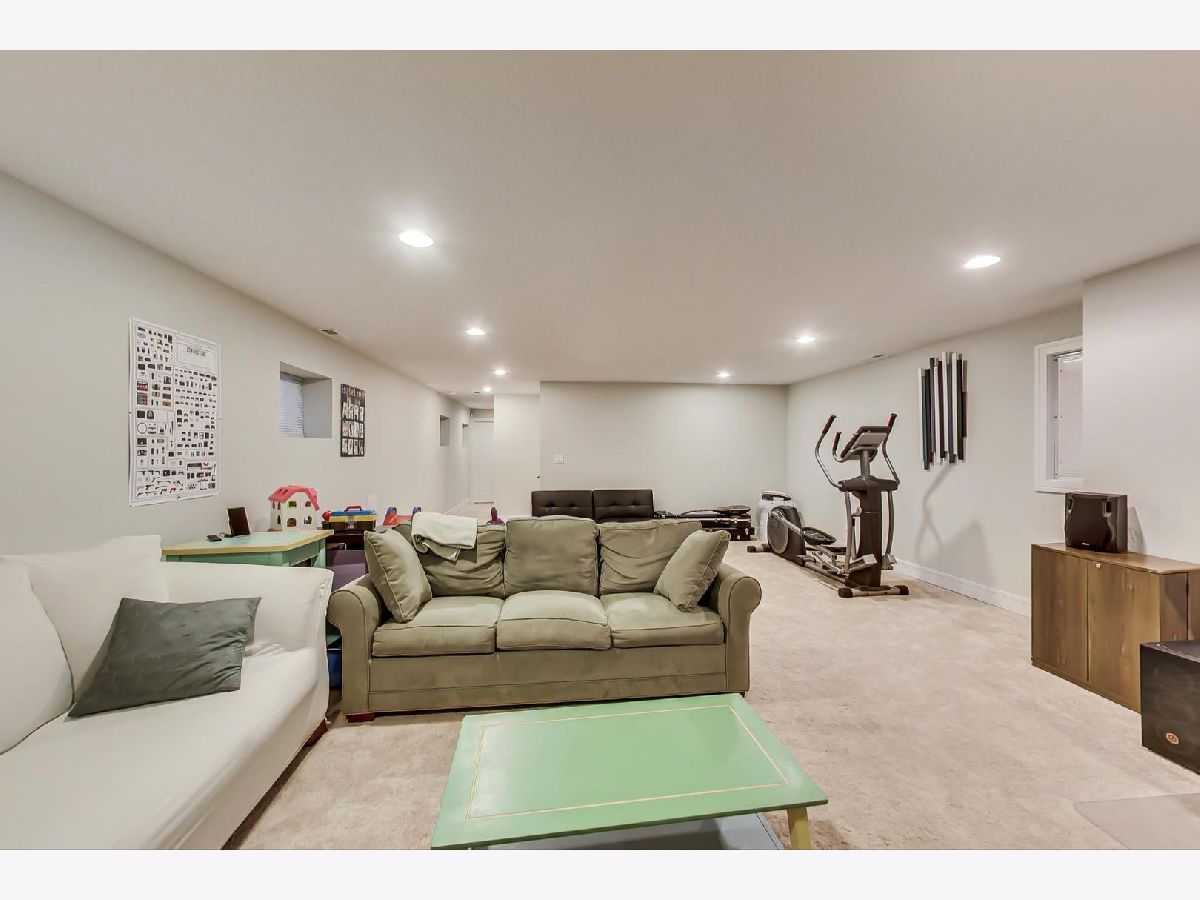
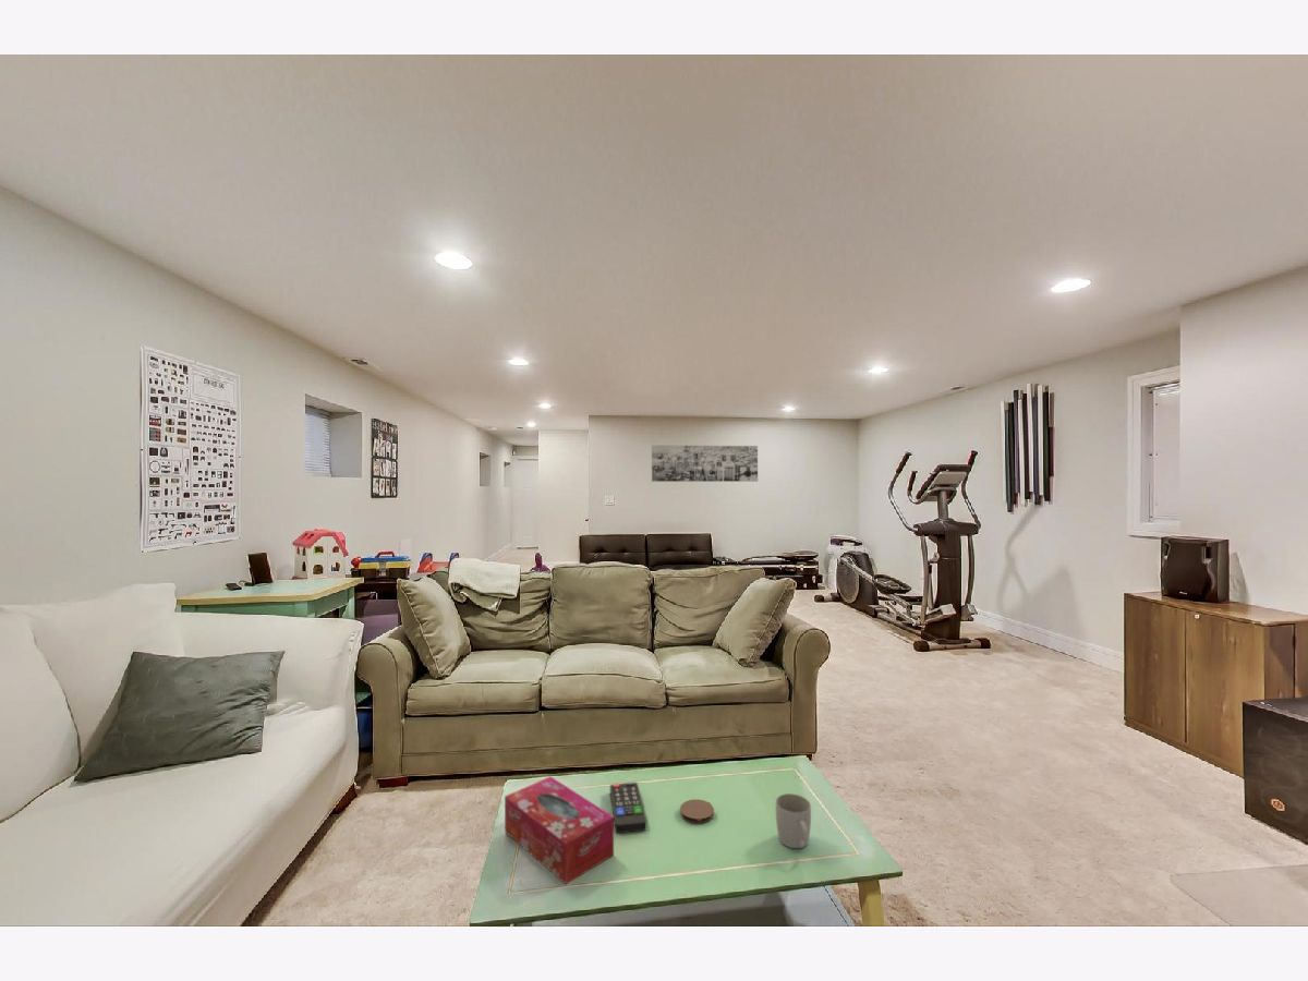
+ tissue box [504,775,615,885]
+ coaster [679,798,715,825]
+ wall art [651,445,759,483]
+ mug [775,792,812,849]
+ remote control [609,782,647,834]
